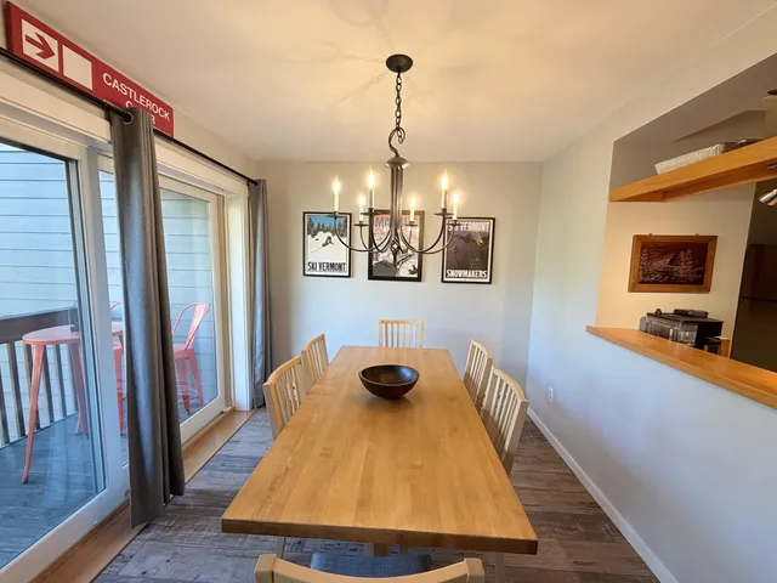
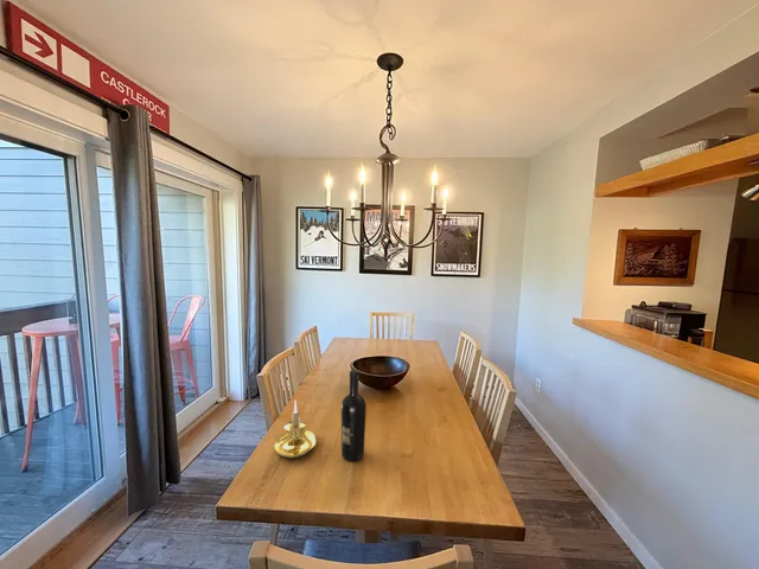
+ wine bottle [340,369,368,462]
+ candle holder [273,399,317,460]
